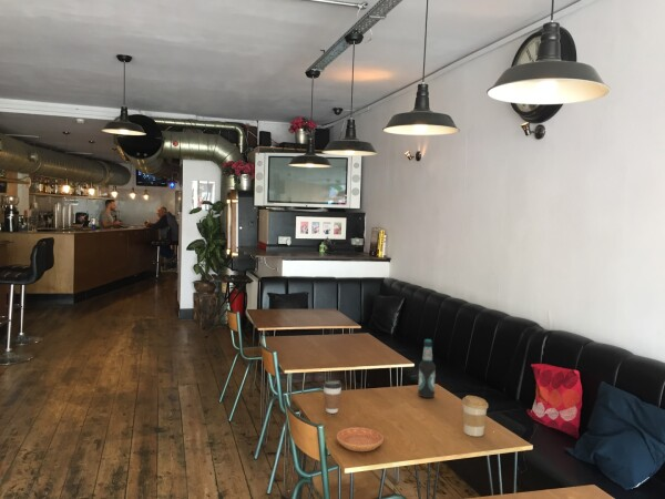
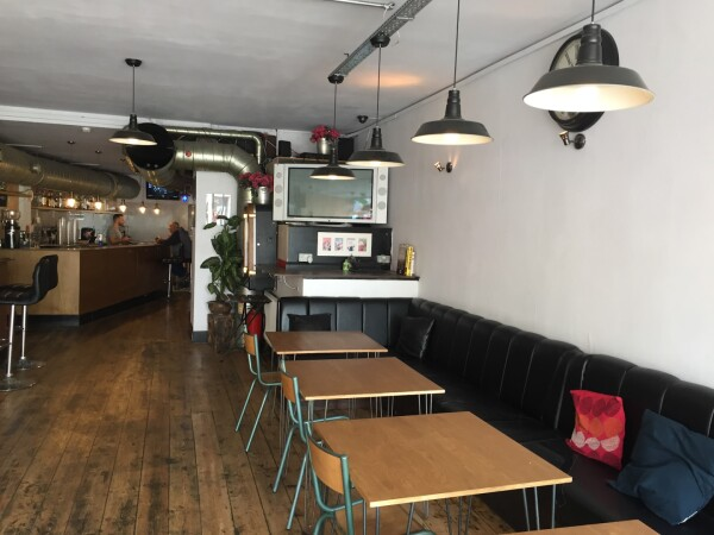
- bottle [417,338,437,399]
- coffee cup [323,379,342,415]
- coffee cup [461,395,489,437]
- saucer [336,426,385,452]
